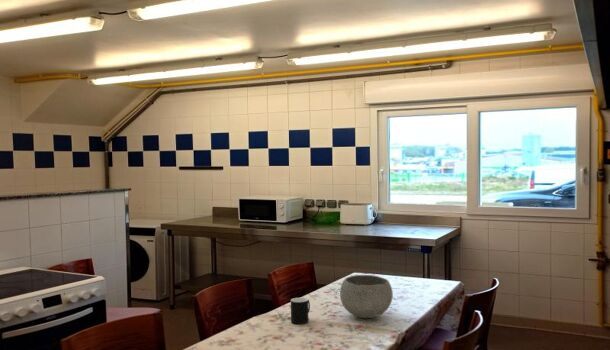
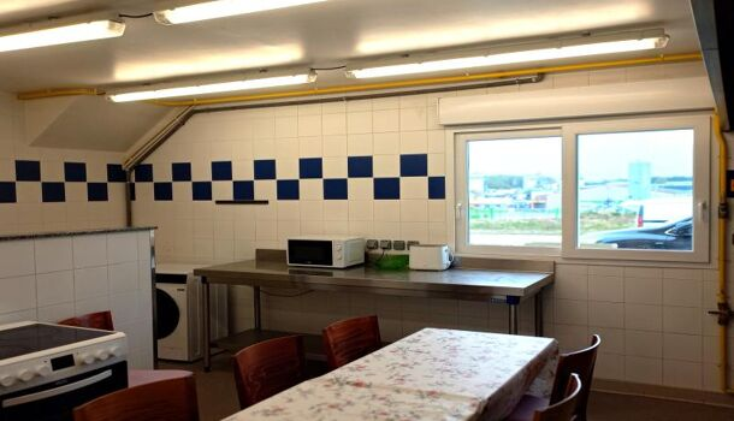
- bowl [339,274,394,319]
- cup [290,297,311,325]
